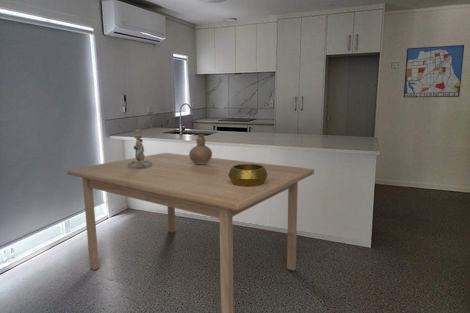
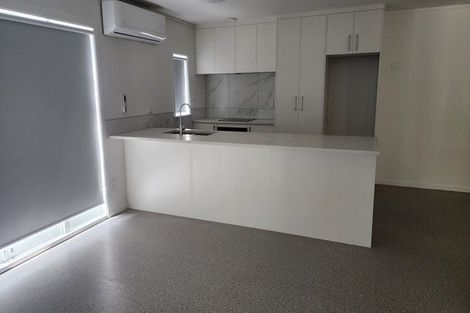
- vase [188,133,213,164]
- wall art [403,44,465,98]
- candlestick [128,129,153,168]
- decorative bowl [228,164,268,187]
- table [66,152,315,313]
